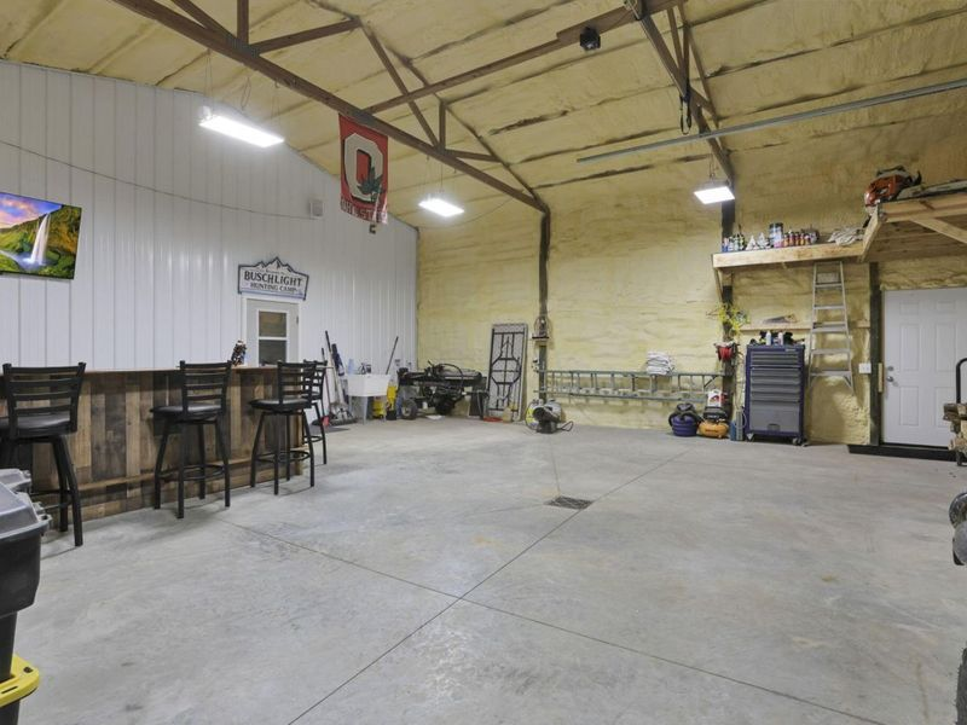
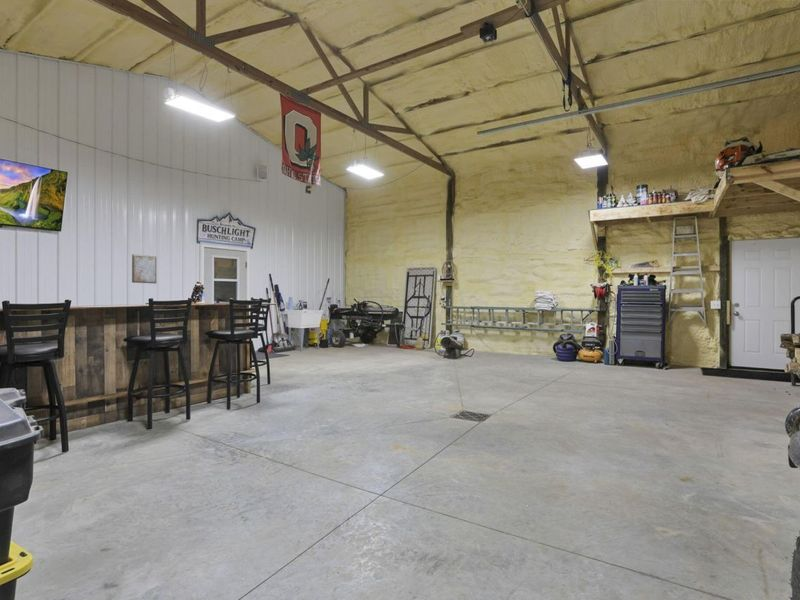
+ wall art [131,253,158,284]
